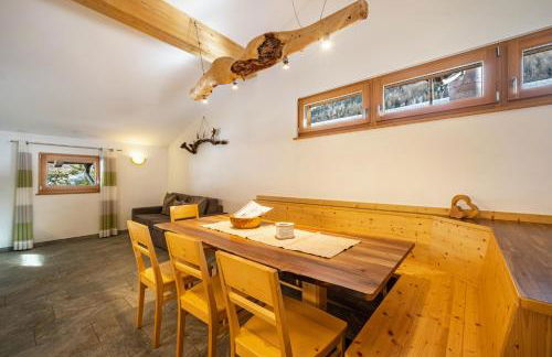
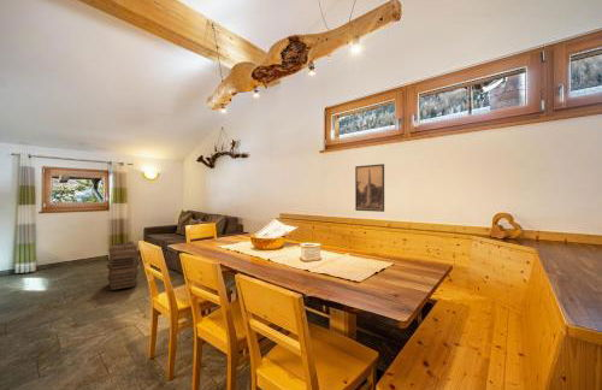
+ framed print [354,162,385,213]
+ backpack [106,241,141,291]
